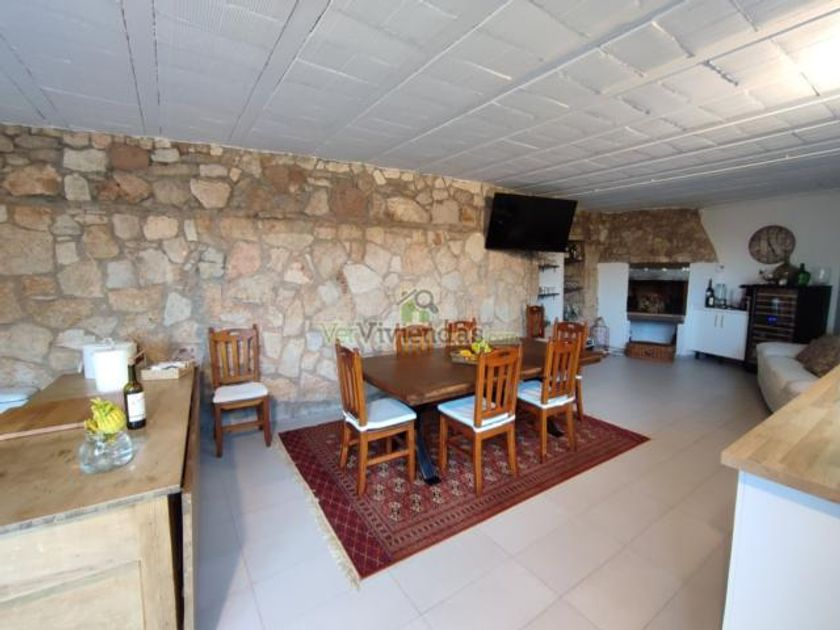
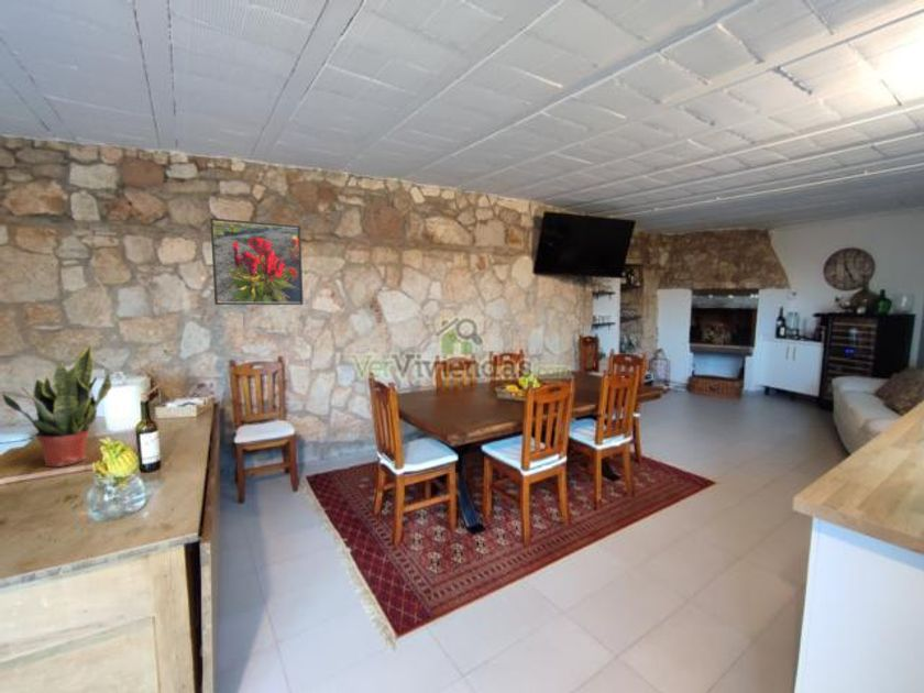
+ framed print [209,217,305,306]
+ potted plant [1,344,113,468]
